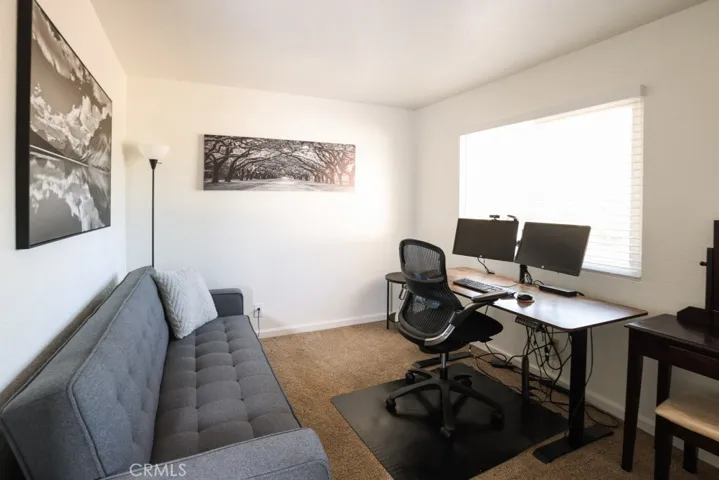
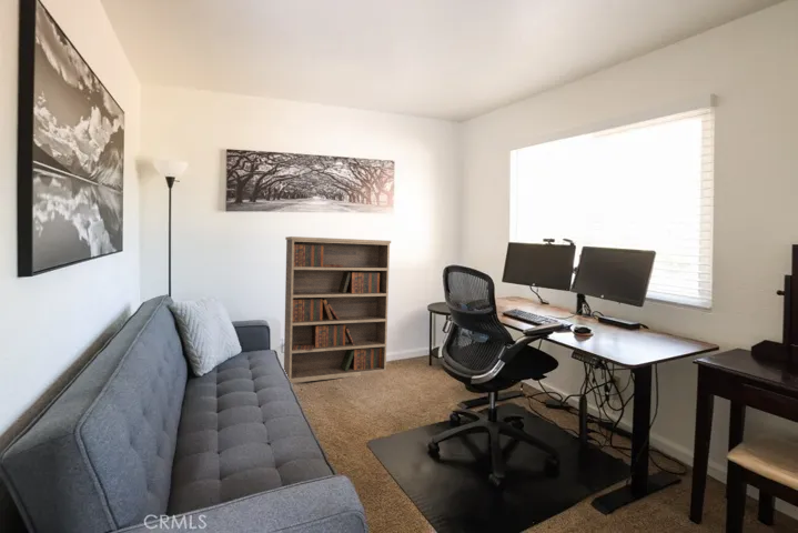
+ bookshelf [283,235,392,384]
